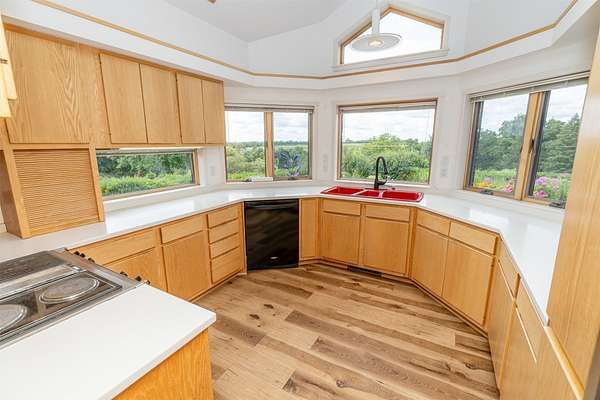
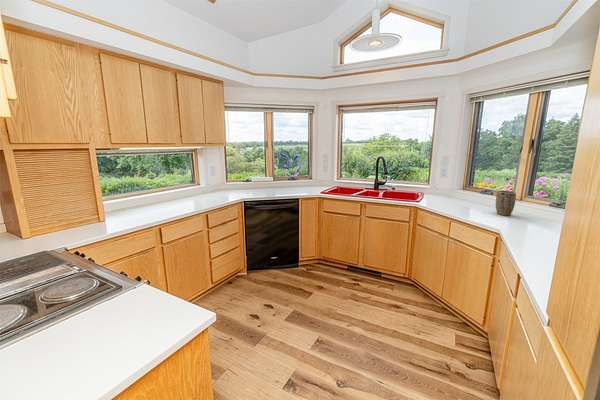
+ plant pot [495,190,517,216]
